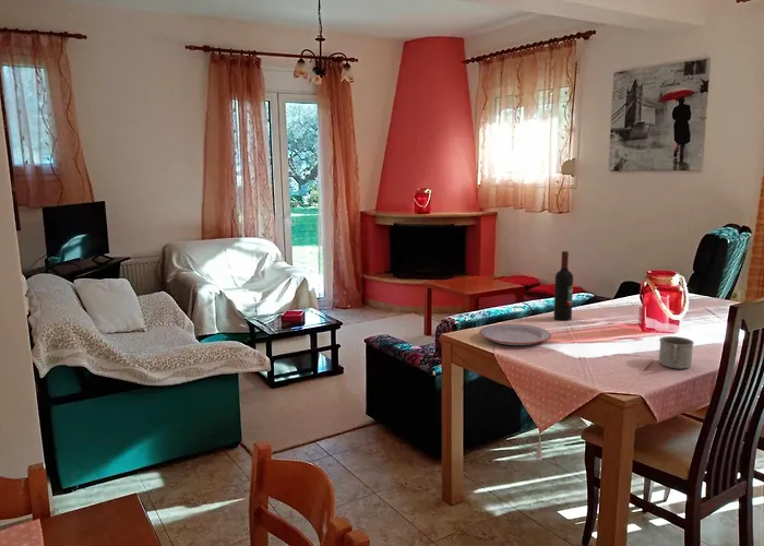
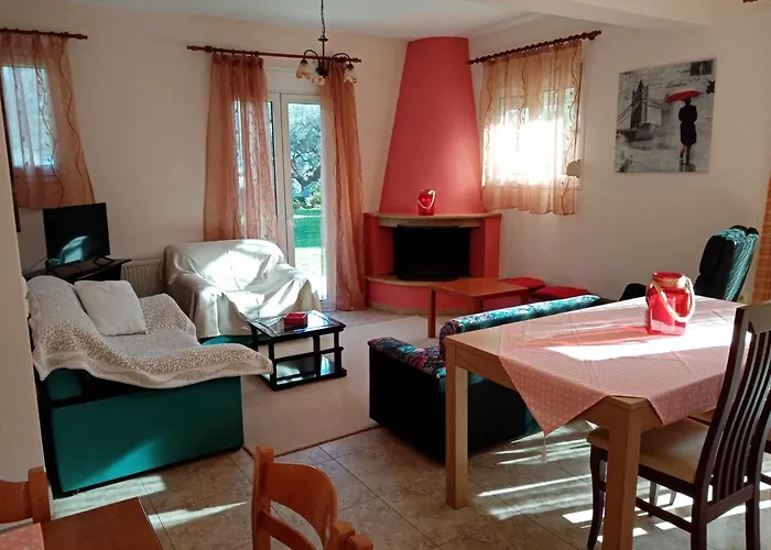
- wine bottle [552,250,574,321]
- plate [478,323,552,346]
- mug [658,335,695,370]
